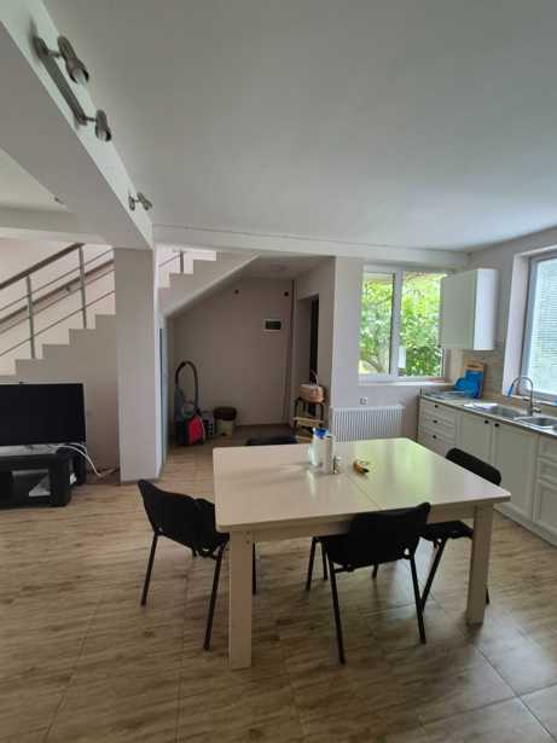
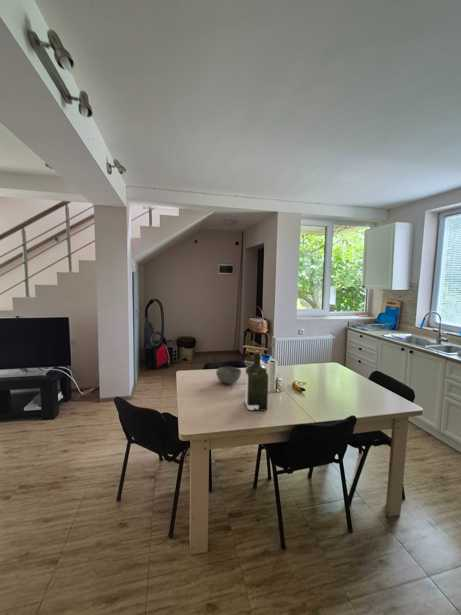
+ liquor [244,349,269,412]
+ bowl [215,366,242,385]
